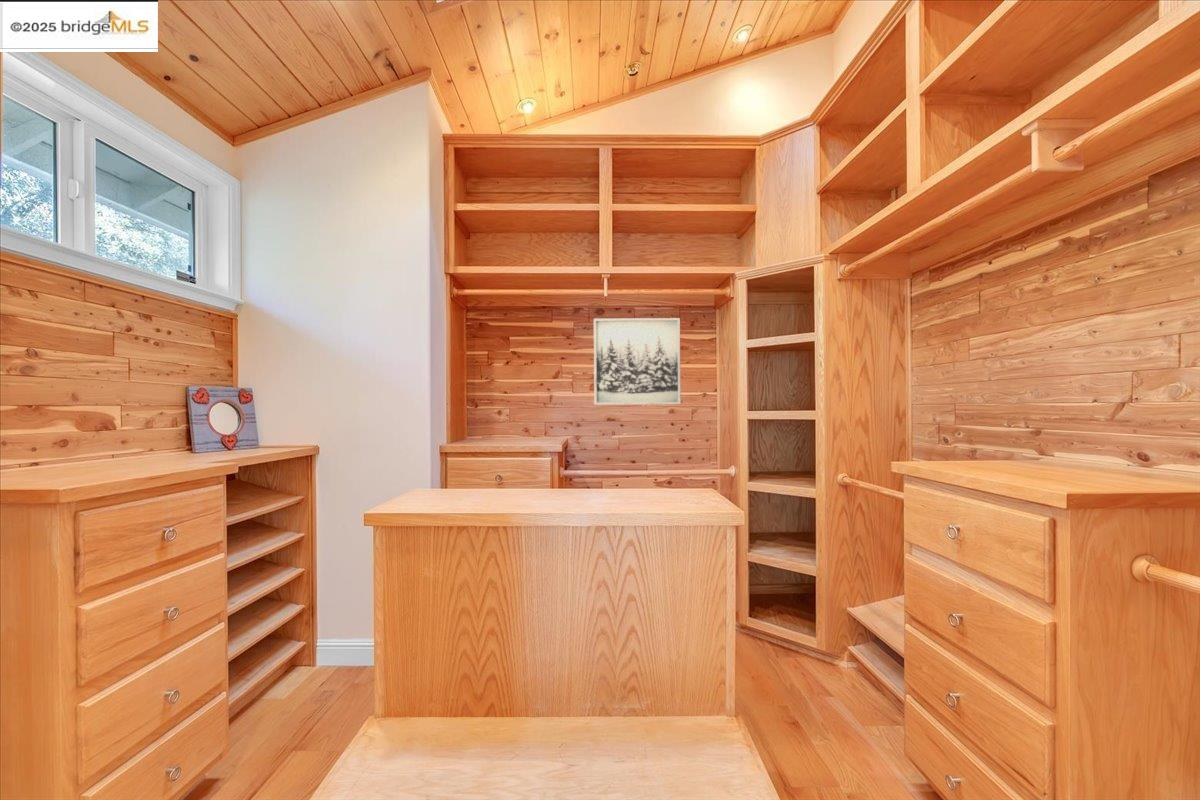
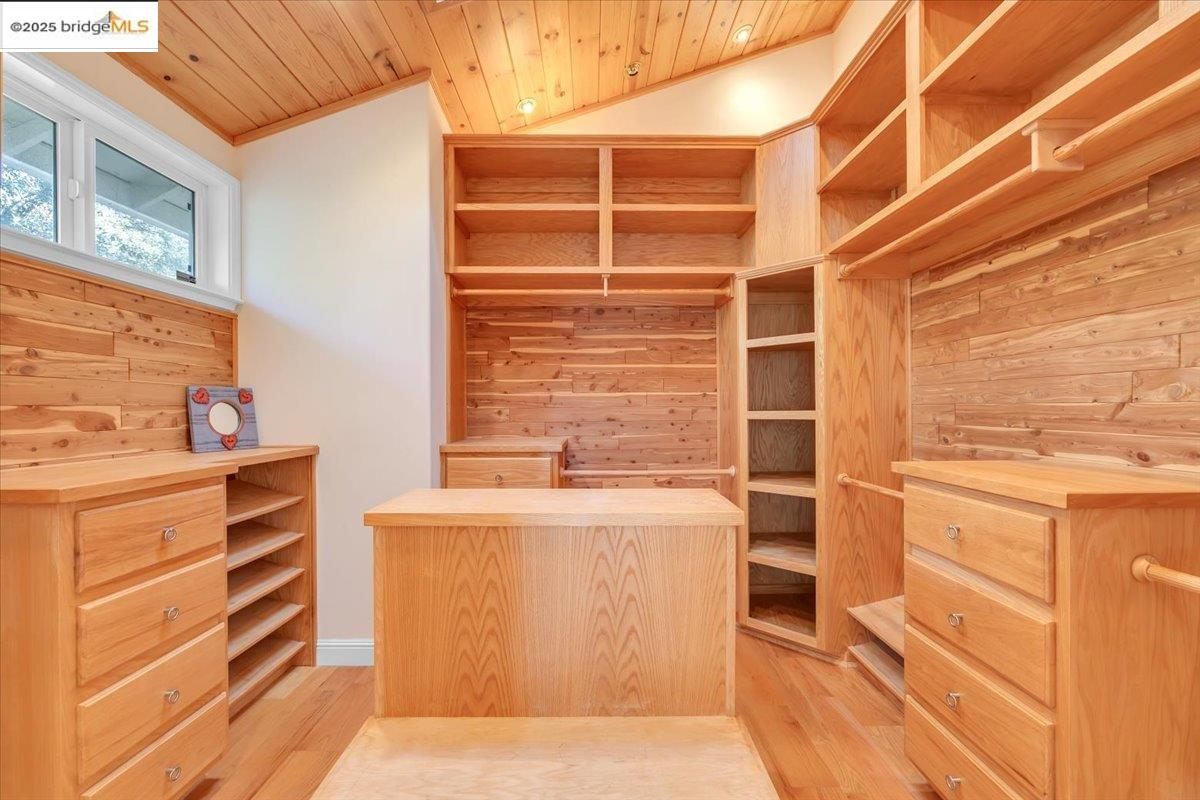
- wall art [593,317,682,406]
